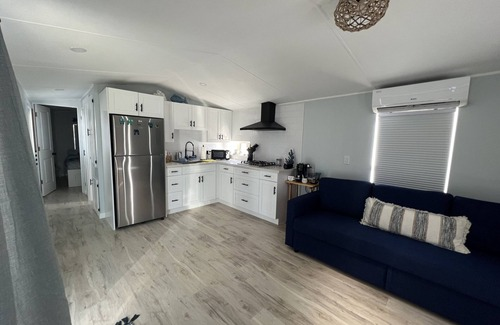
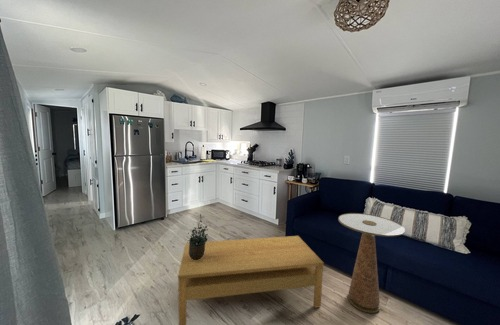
+ potted plant [186,214,212,260]
+ coffee table [177,235,325,325]
+ side table [337,212,406,314]
